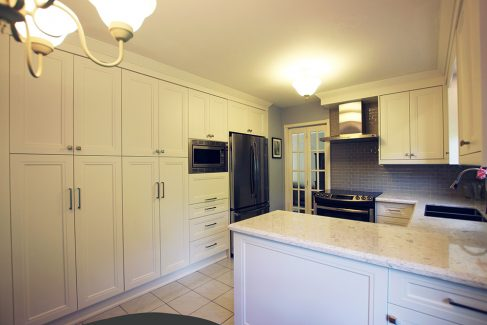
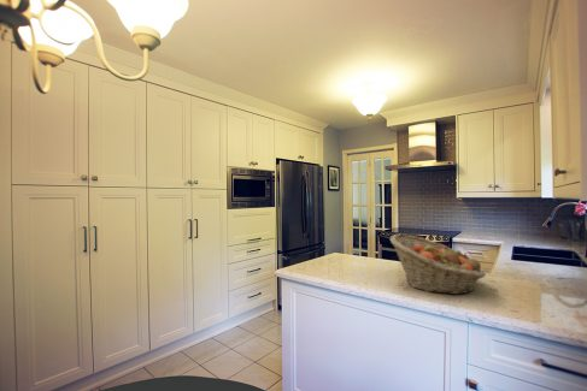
+ fruit basket [389,232,487,296]
